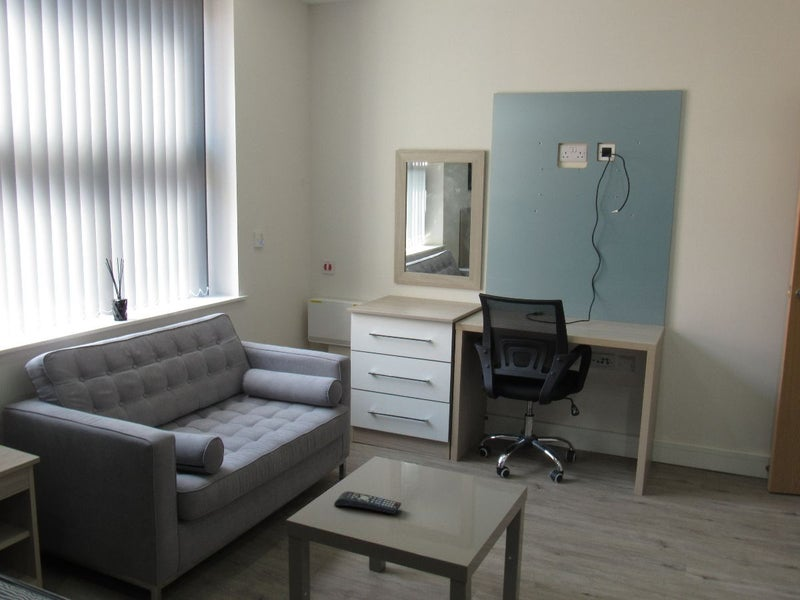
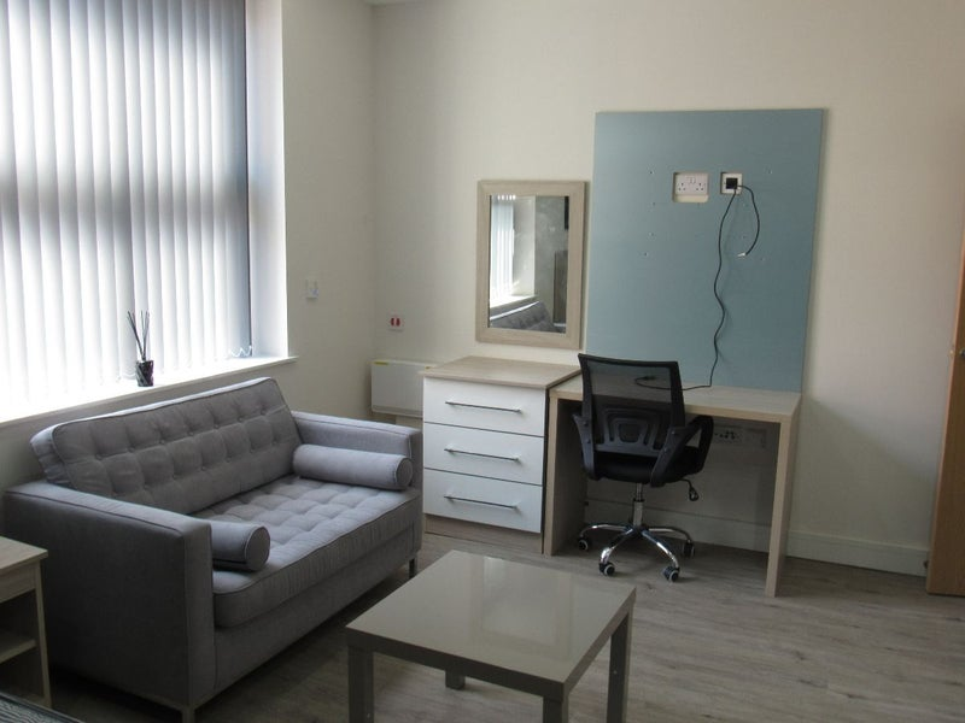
- remote control [333,490,402,515]
